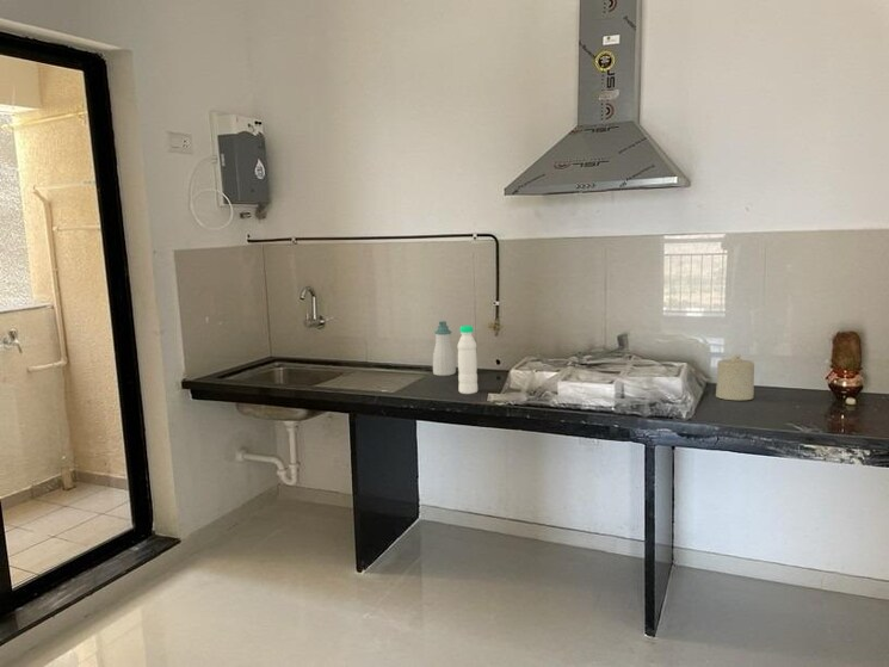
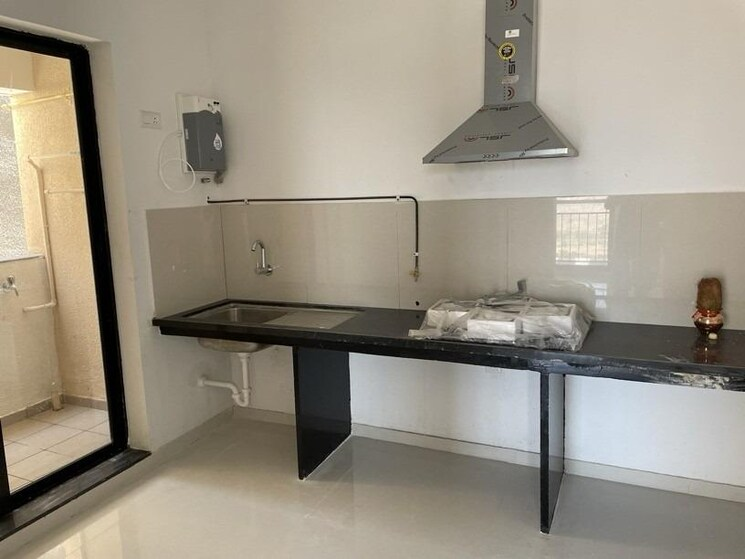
- soap bottle [432,320,457,377]
- candle [715,353,755,401]
- water bottle [456,325,479,395]
